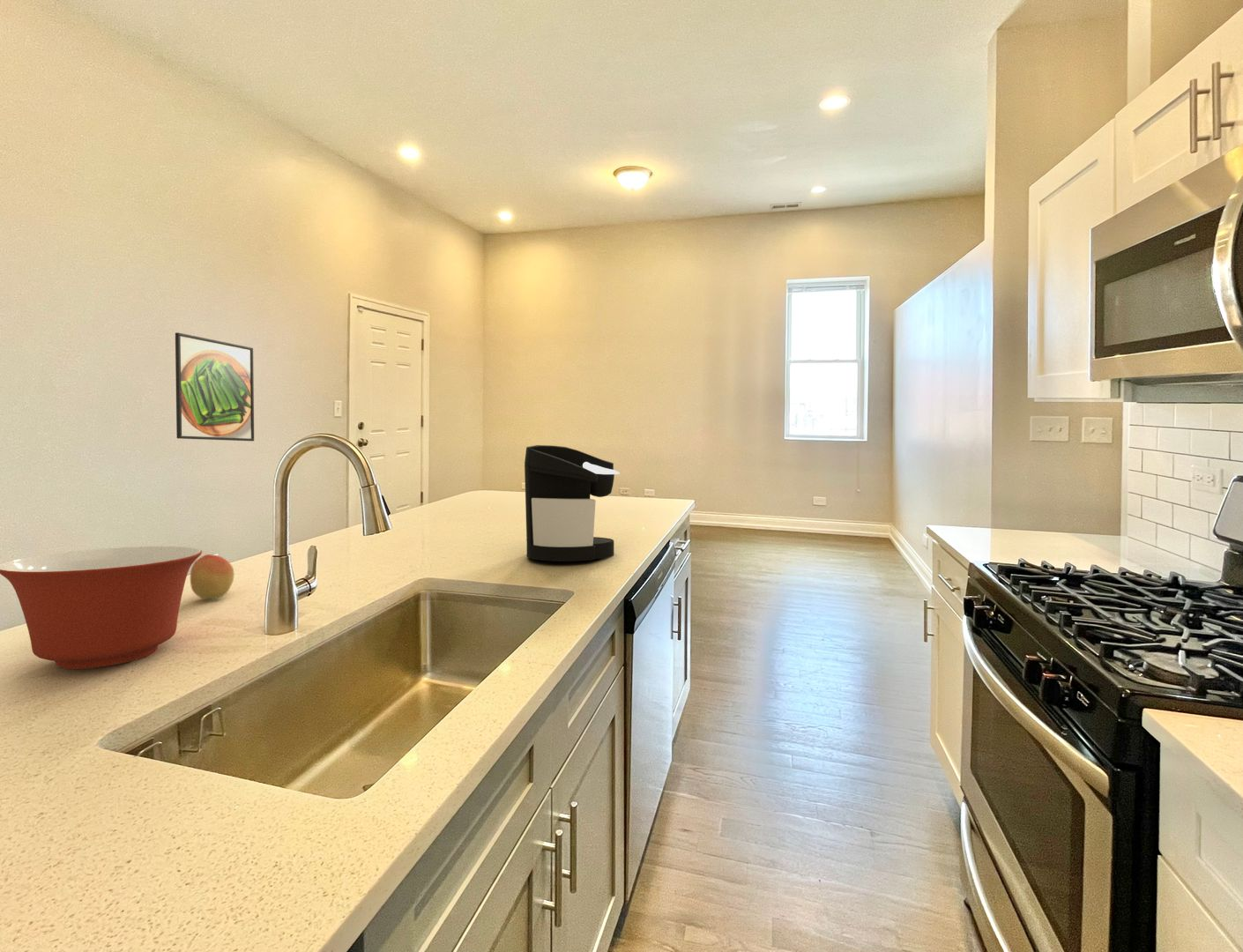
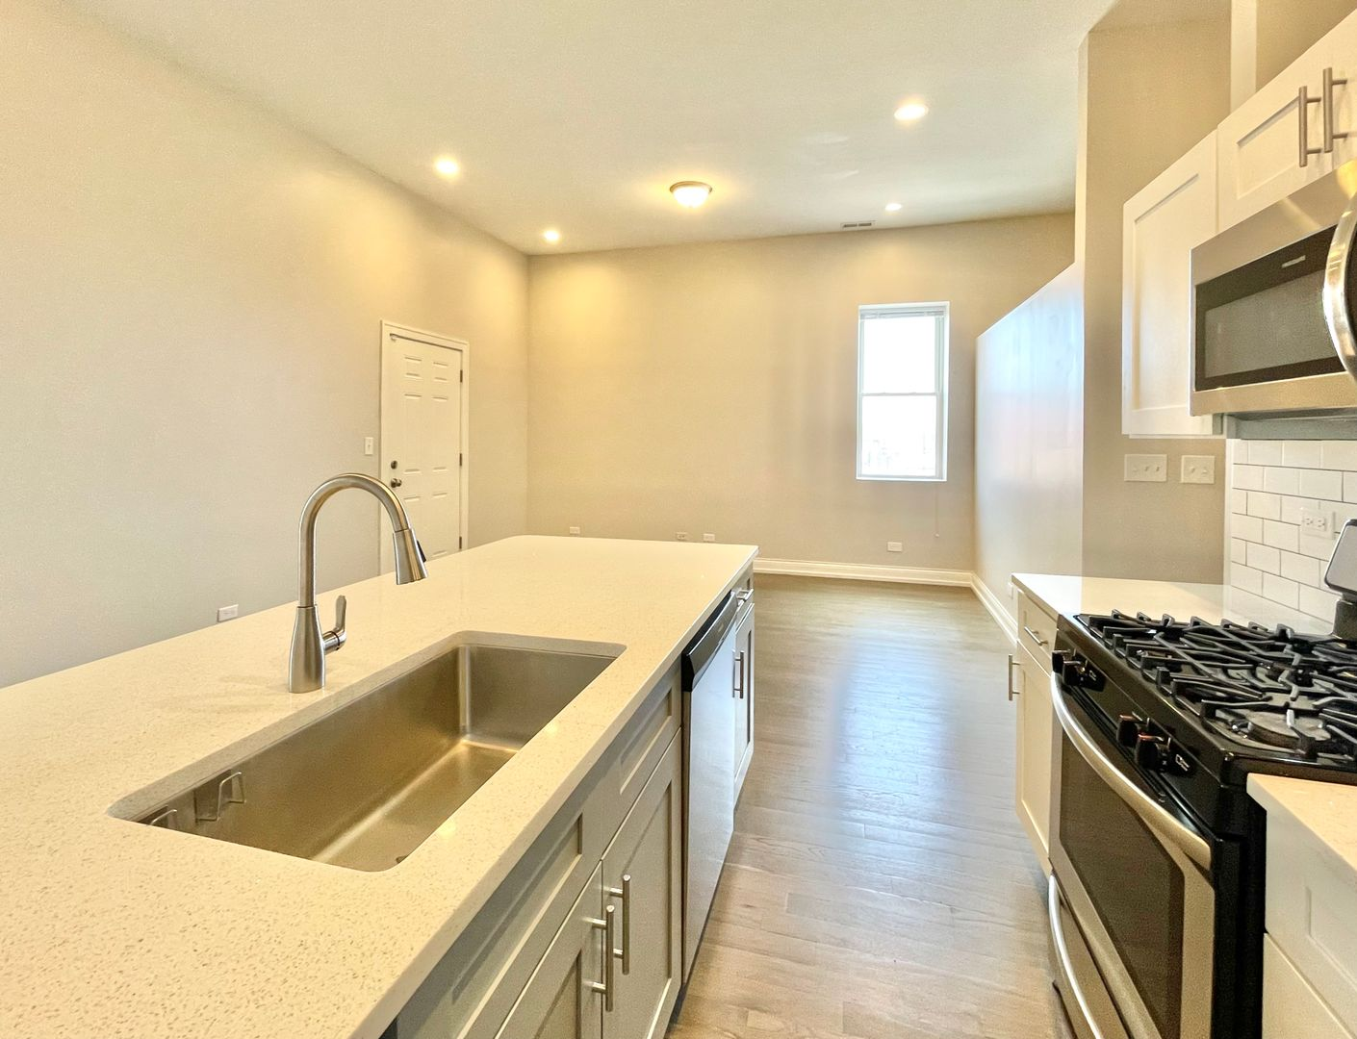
- fruit [190,554,235,599]
- coffee maker [524,444,621,562]
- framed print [175,331,255,442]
- mixing bowl [0,546,203,670]
